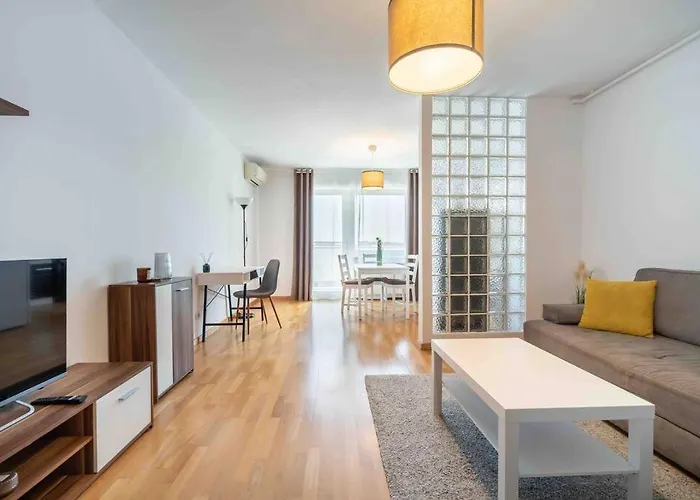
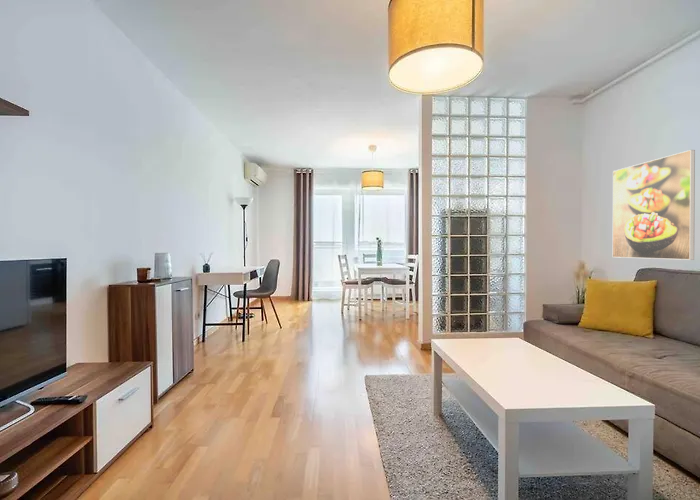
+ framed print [612,149,696,261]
